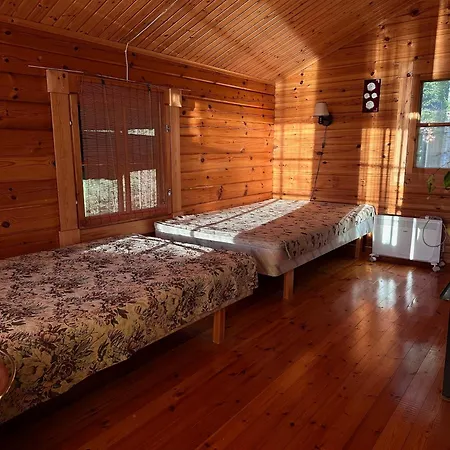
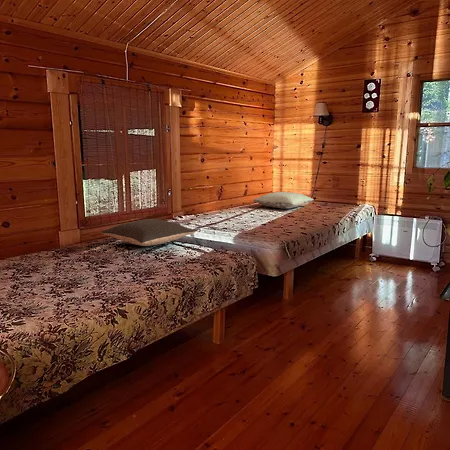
+ pillow [252,191,314,210]
+ pillow [100,218,197,247]
